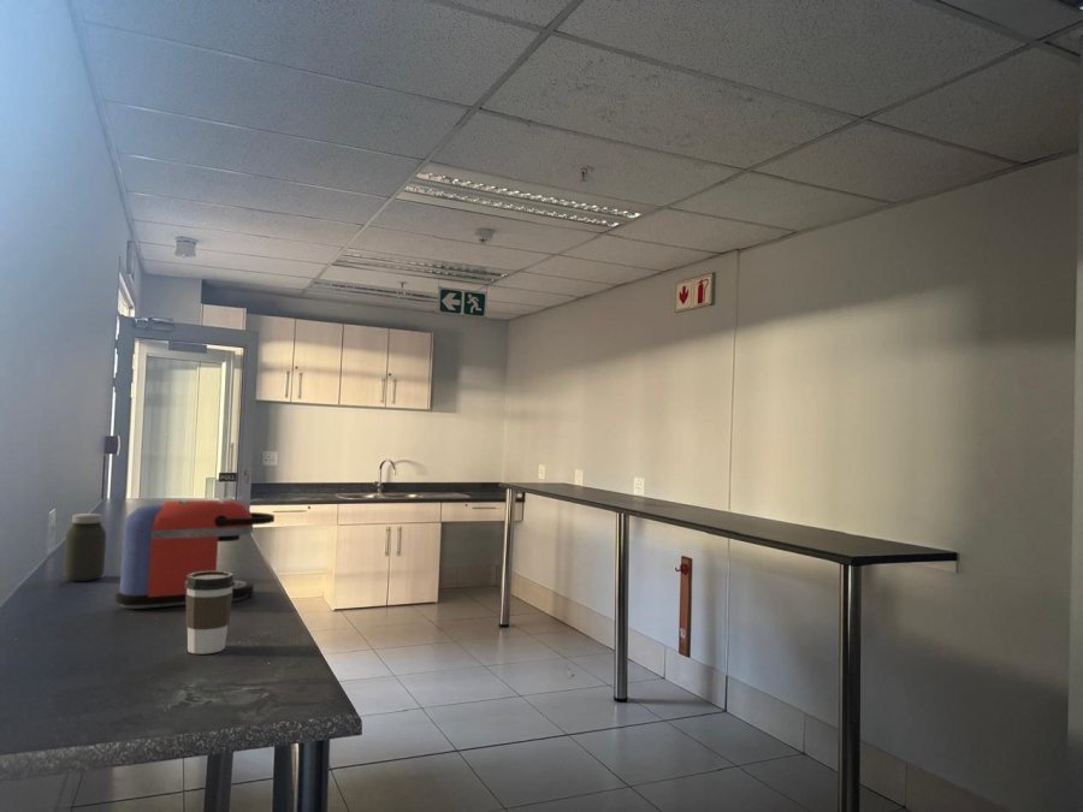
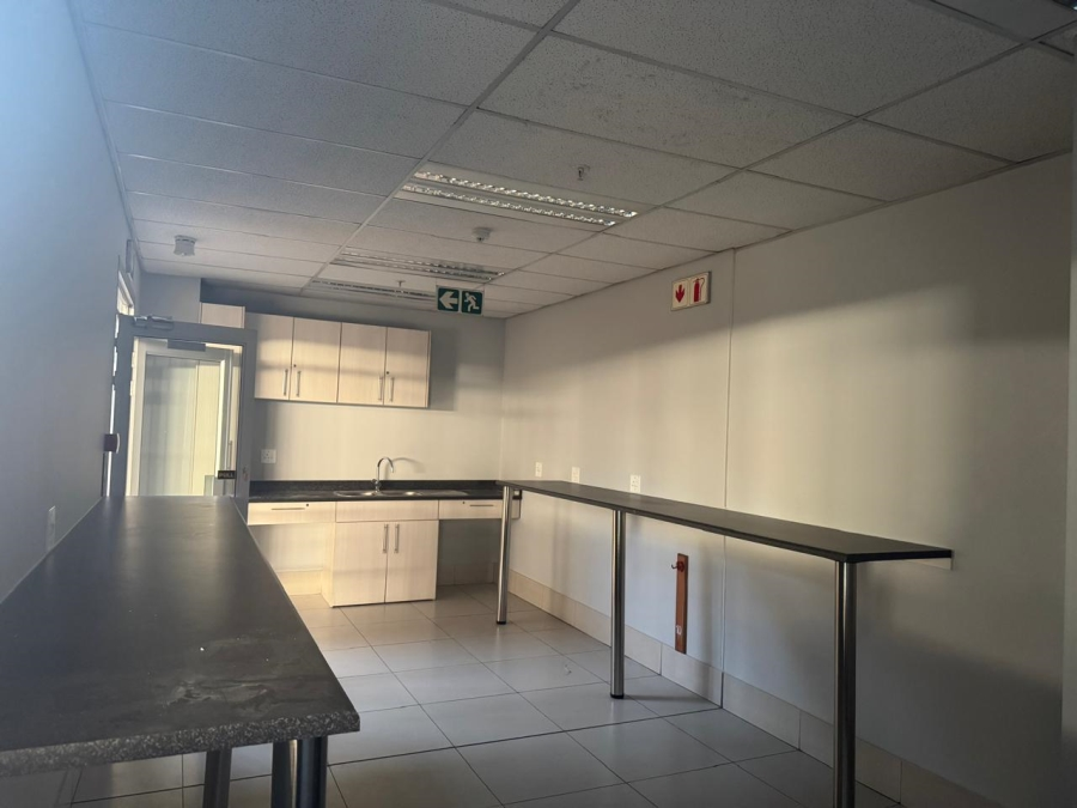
- coffee cup [185,570,236,656]
- jar [63,512,107,582]
- coffee maker [114,499,276,610]
